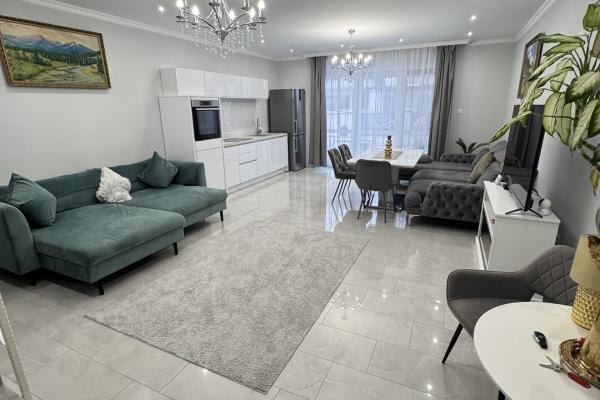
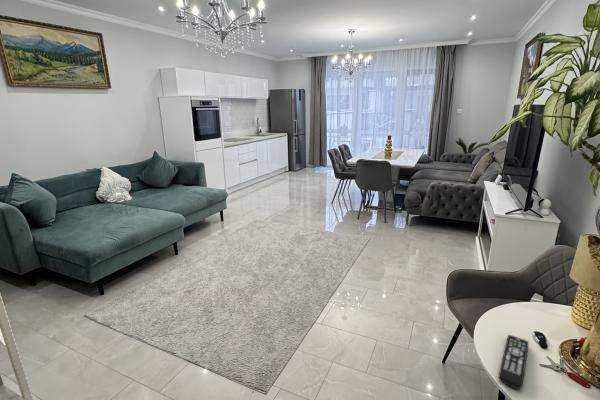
+ remote control [498,334,530,390]
